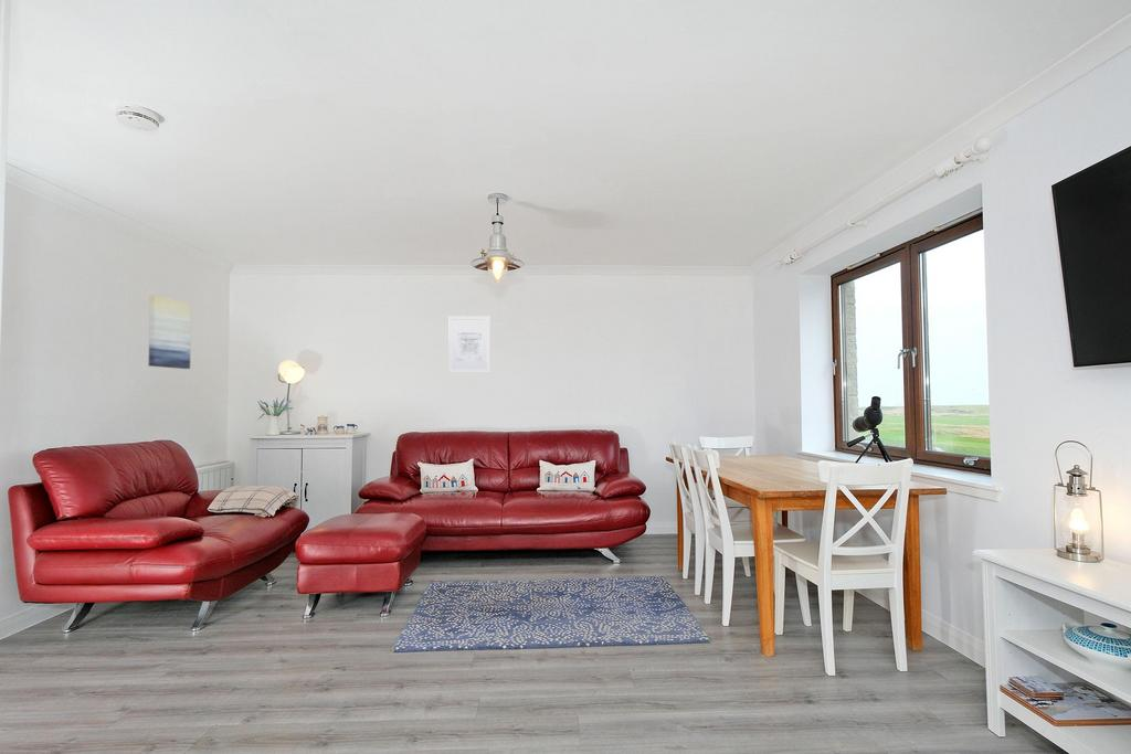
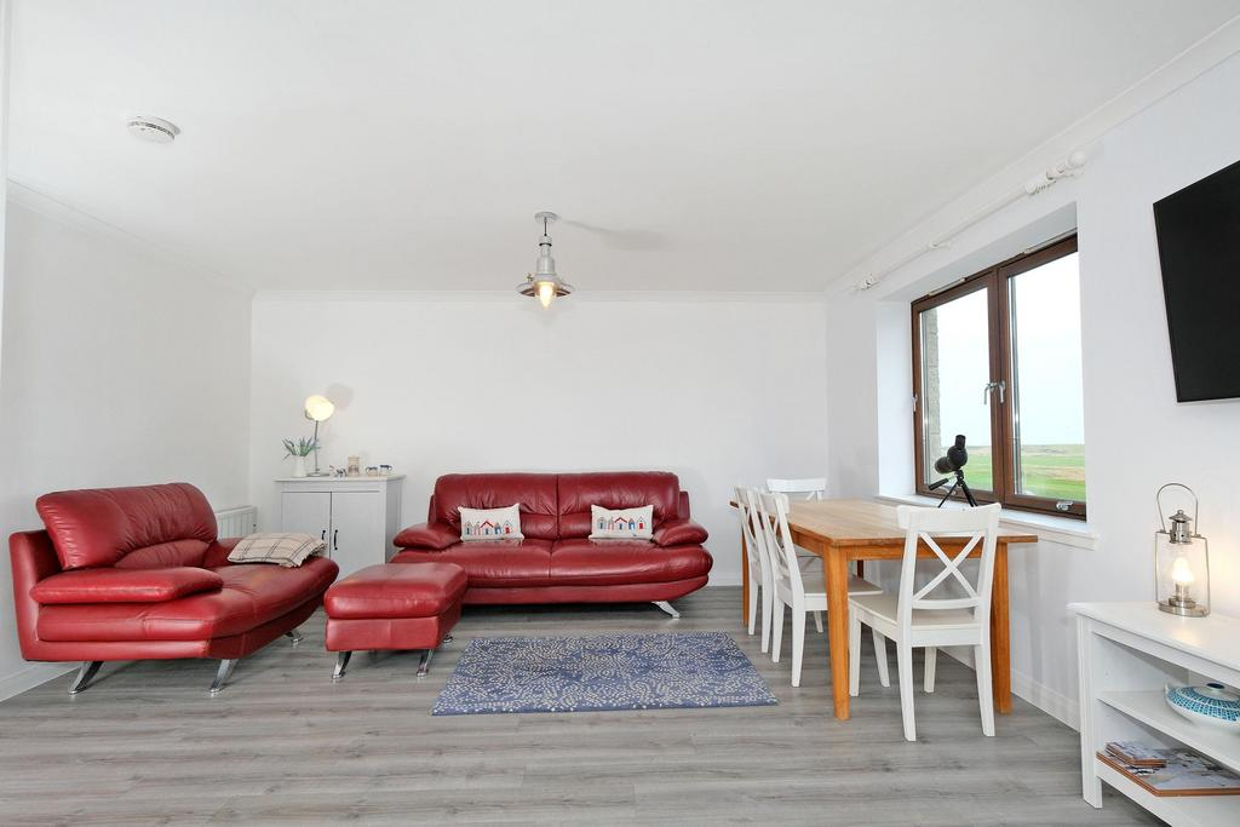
- wall art [148,294,192,370]
- wall art [447,315,491,374]
